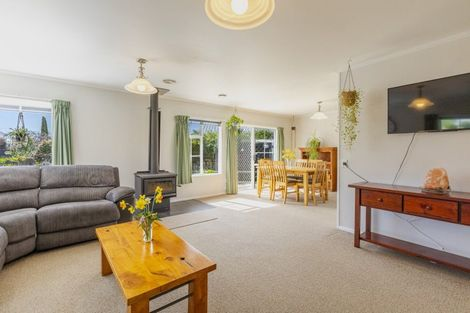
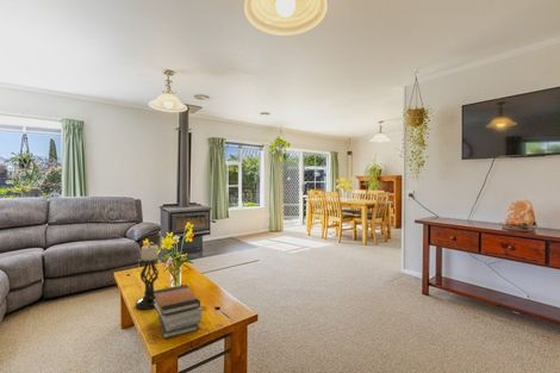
+ book stack [154,284,203,340]
+ candle holder [133,243,162,311]
